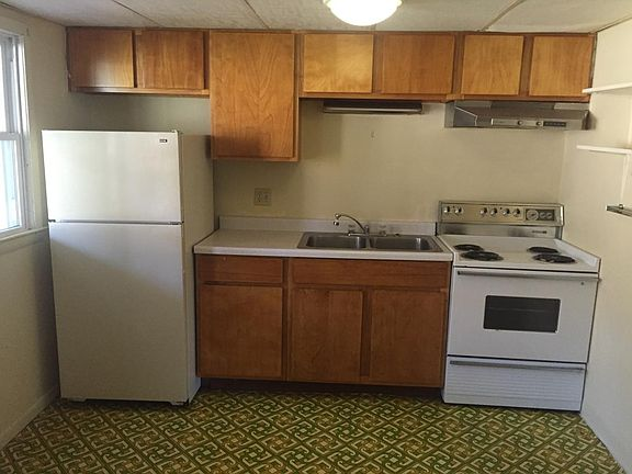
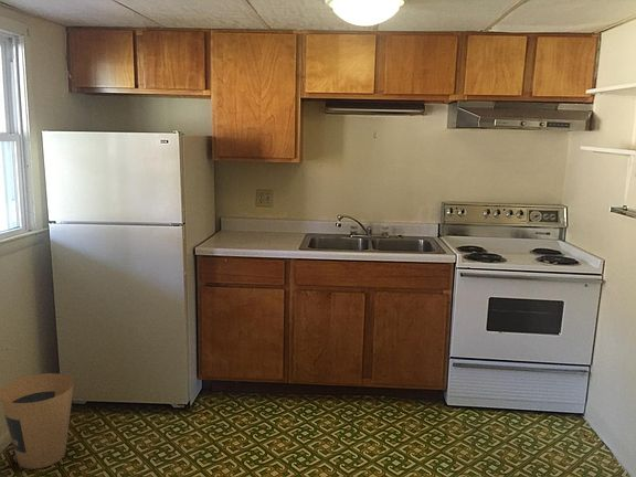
+ trash can [0,372,75,470]
